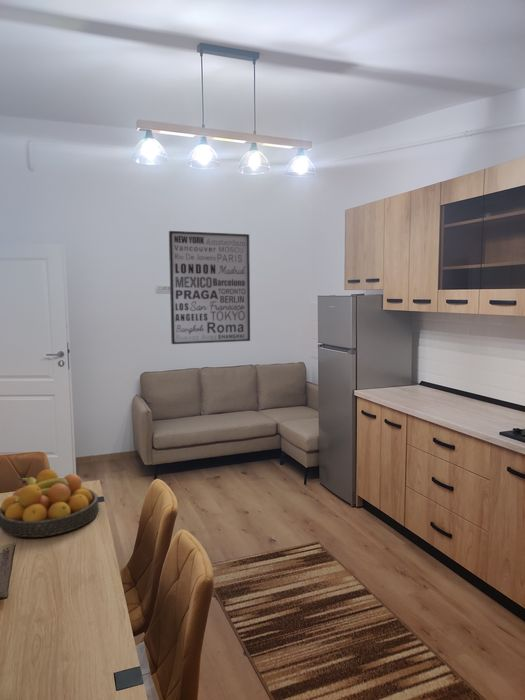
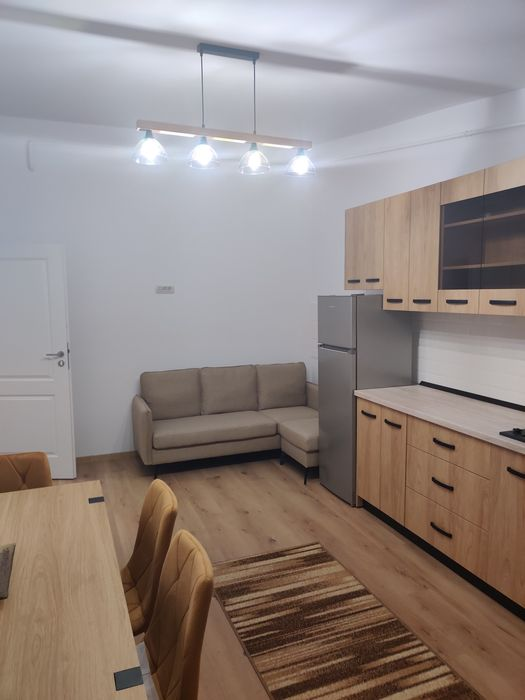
- fruit bowl [0,468,100,538]
- wall art [168,230,251,345]
